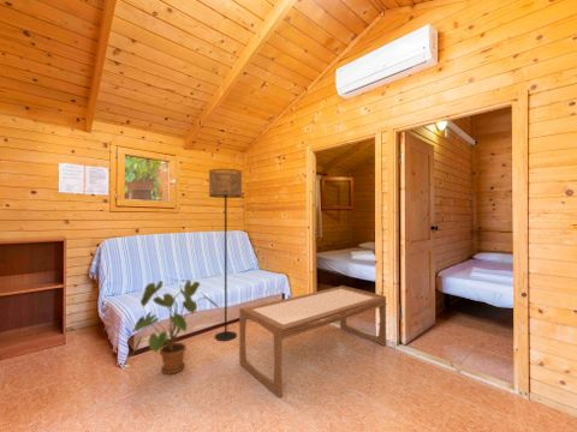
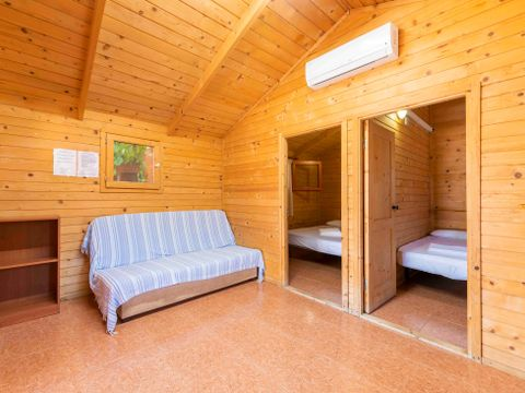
- coffee table [238,284,387,398]
- floor lamp [208,168,243,342]
- house plant [129,278,221,376]
